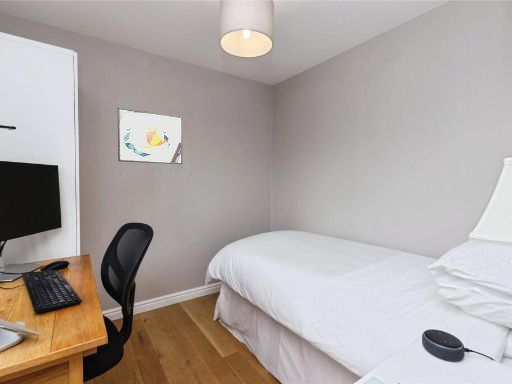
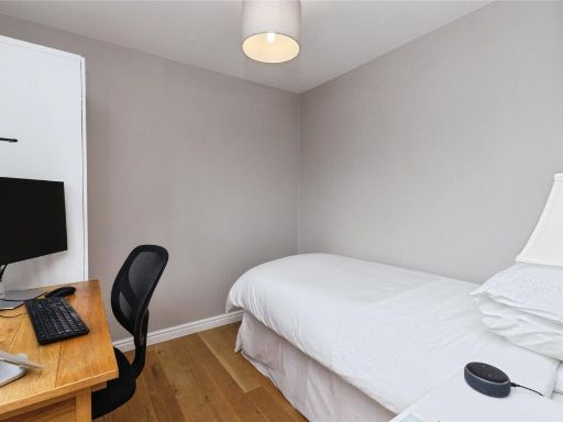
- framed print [117,106,184,165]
